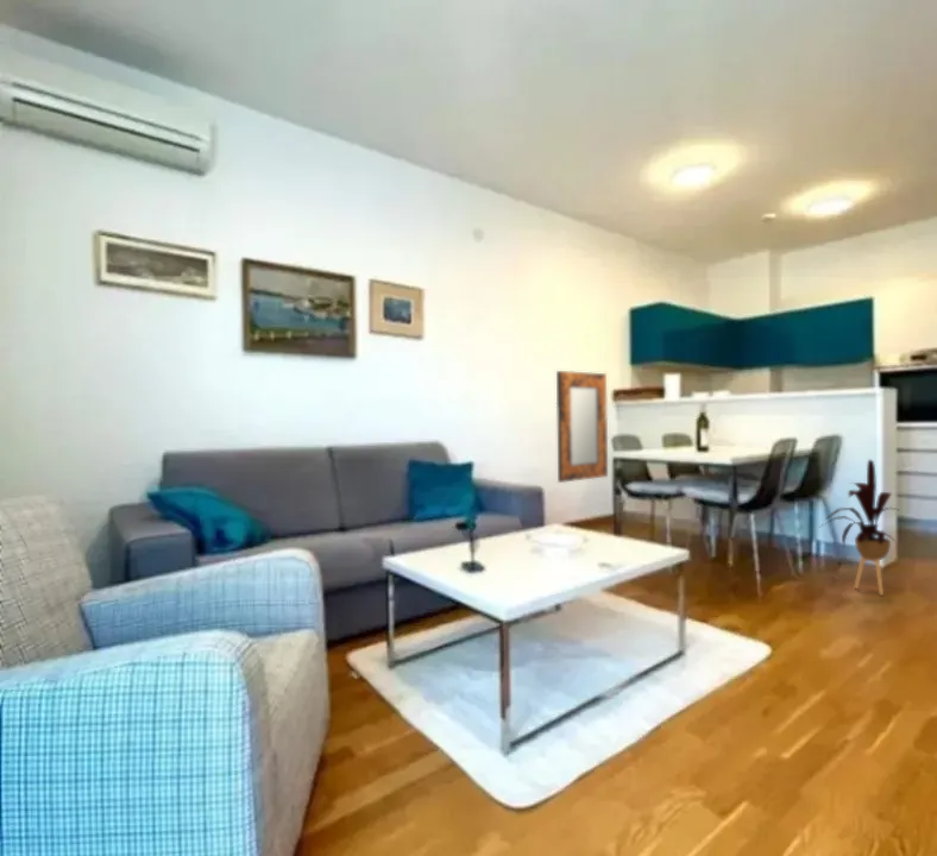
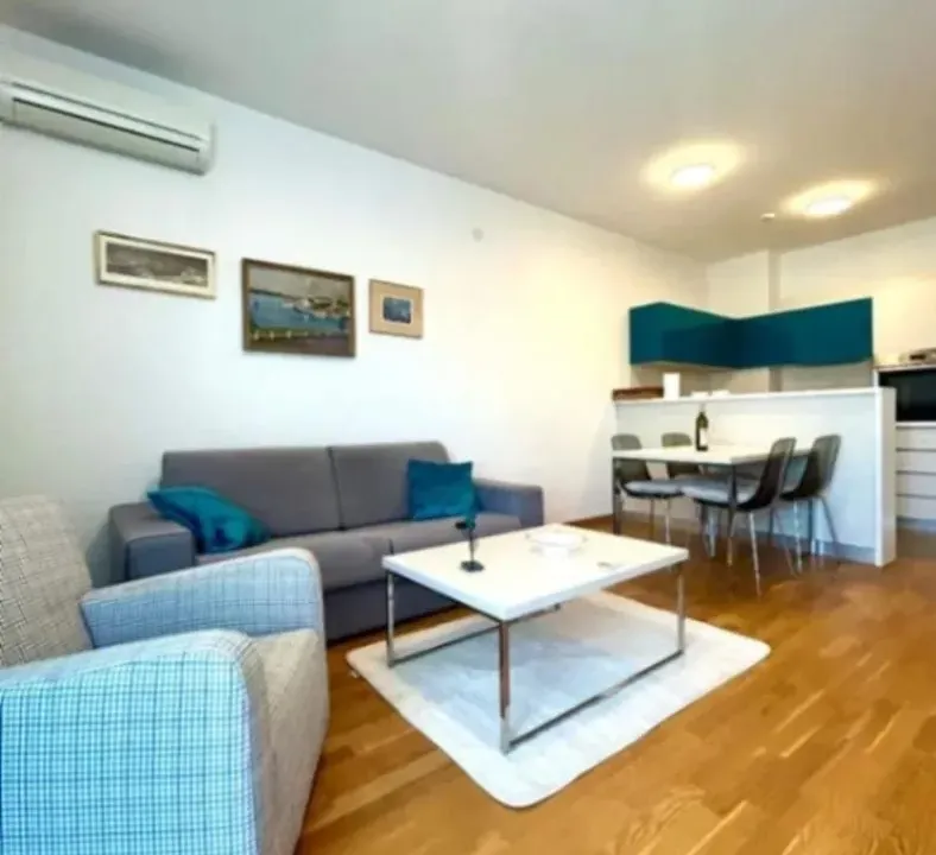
- house plant [819,459,901,597]
- home mirror [555,370,609,484]
